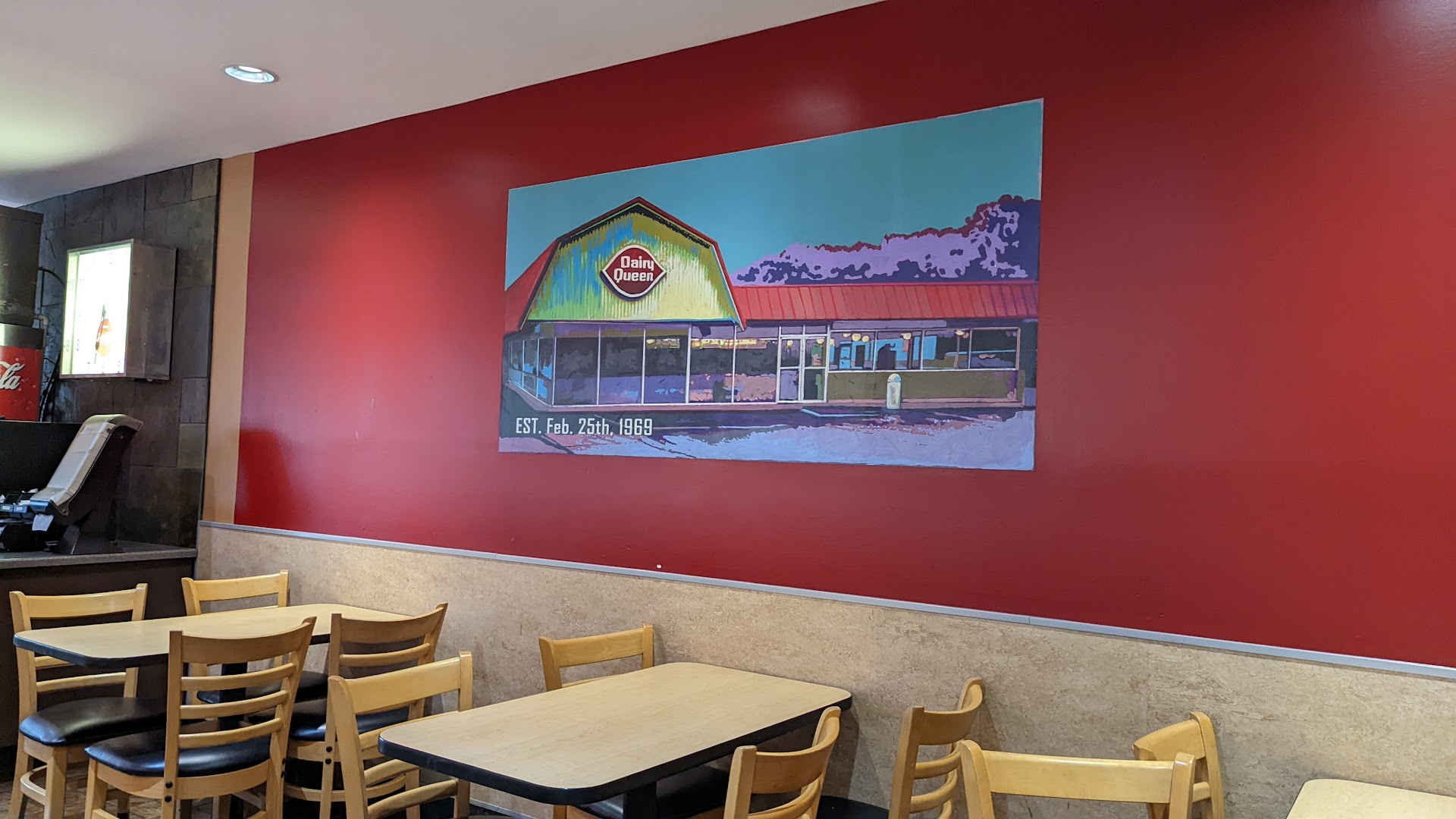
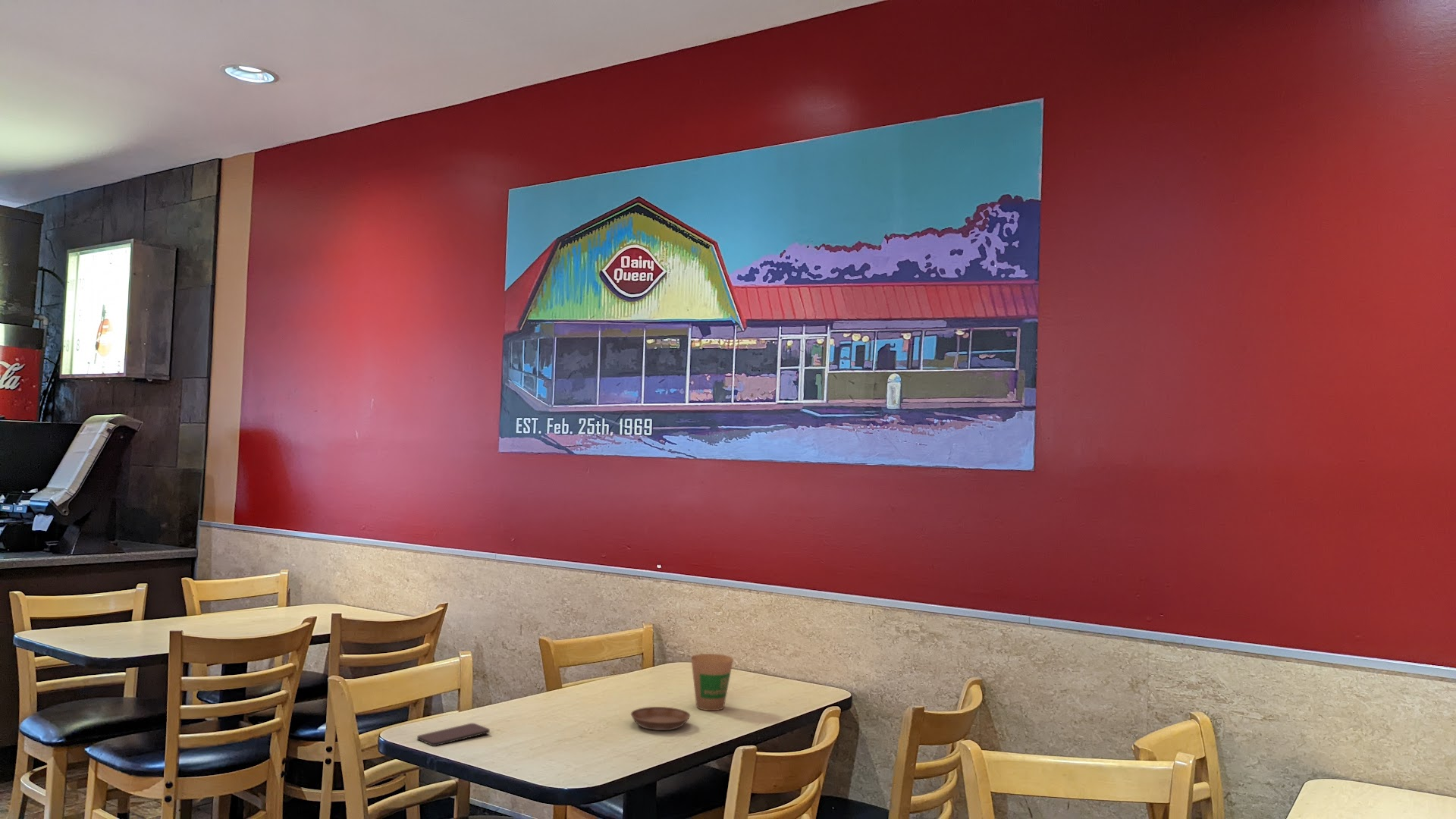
+ saucer [630,706,691,731]
+ paper cup [690,653,734,711]
+ smartphone [416,723,491,747]
